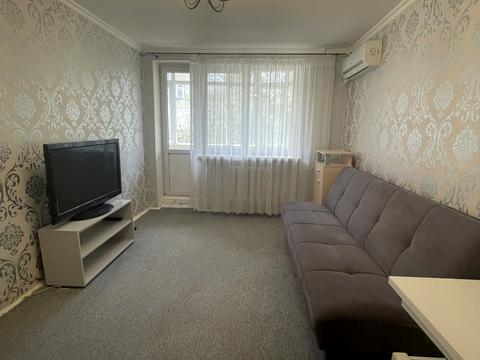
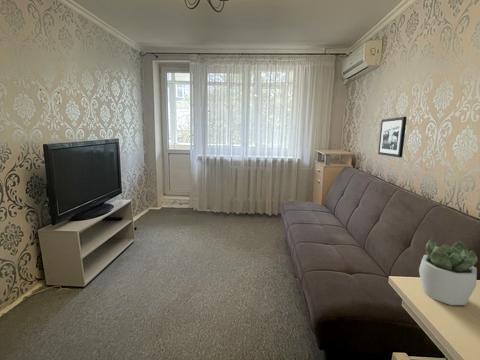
+ succulent plant [418,237,478,306]
+ picture frame [377,116,408,159]
